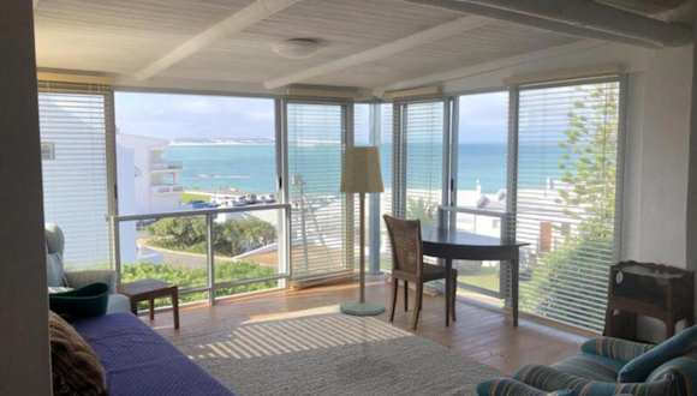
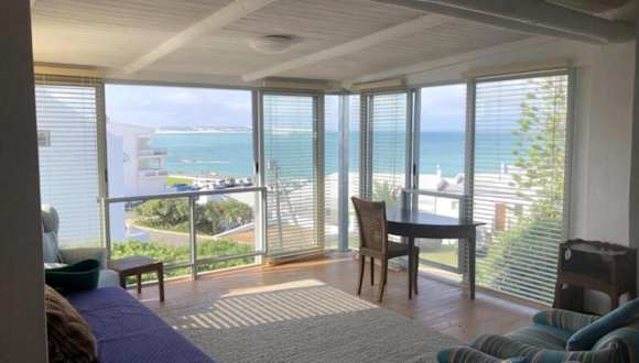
- floor lamp [339,145,386,317]
